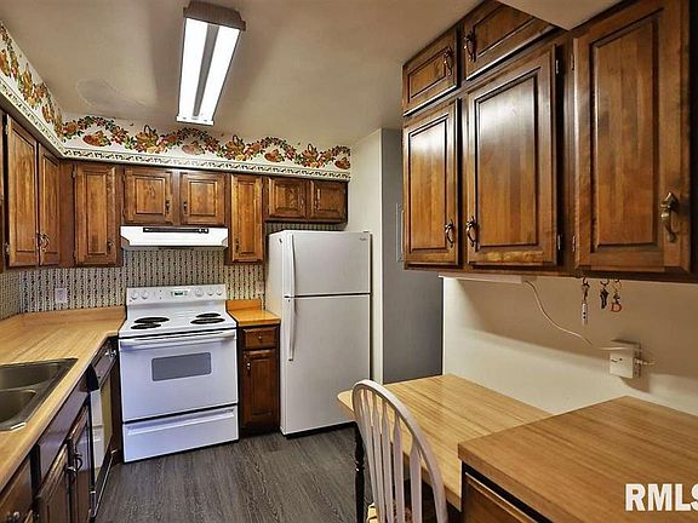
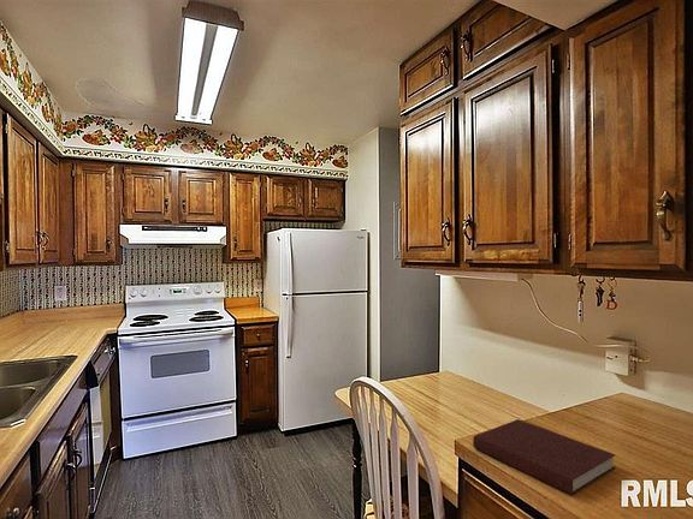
+ notebook [472,418,617,496]
